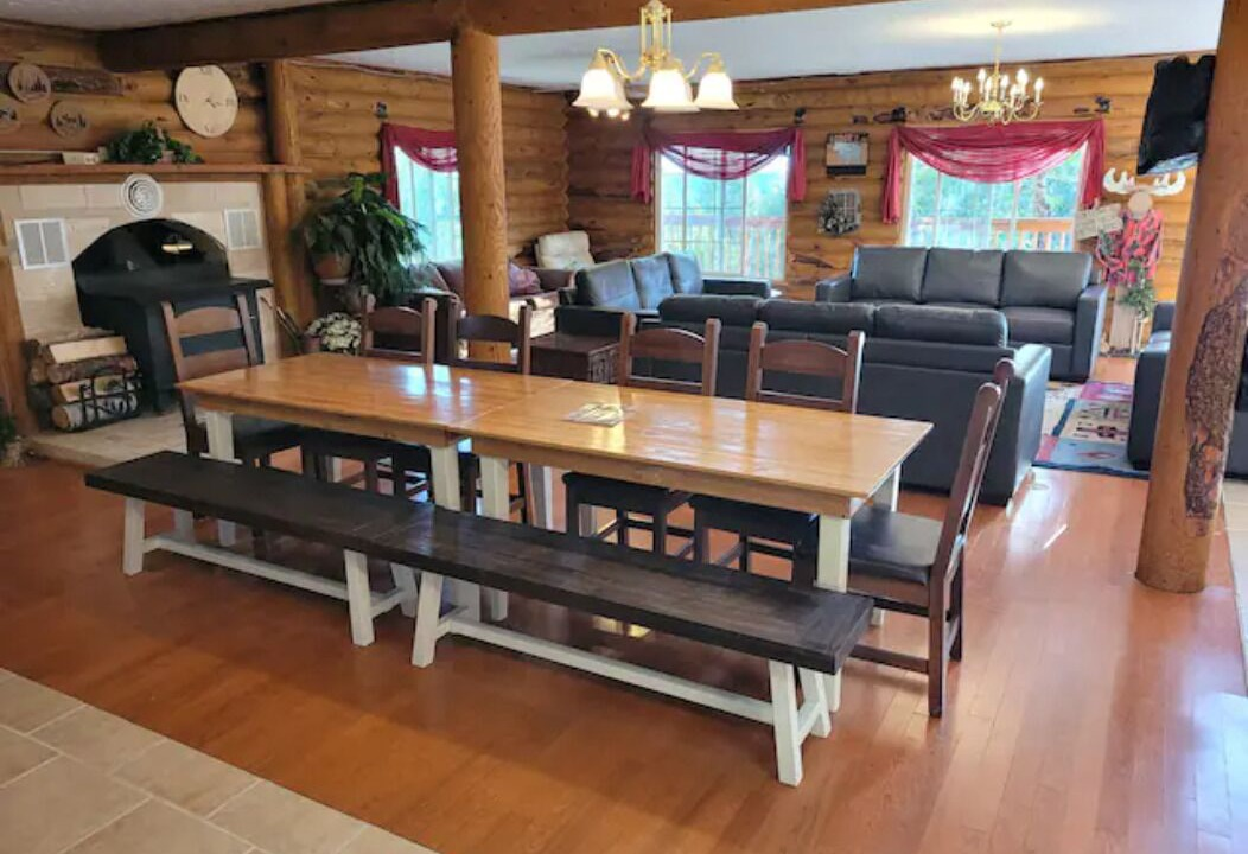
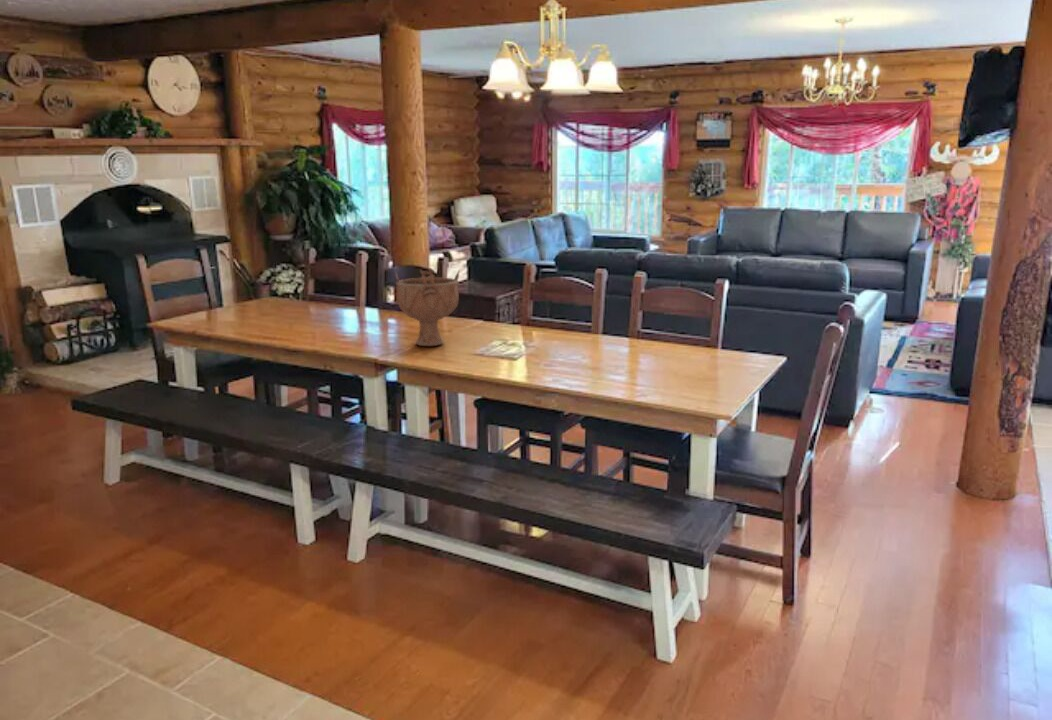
+ decorative bowl [394,267,461,347]
